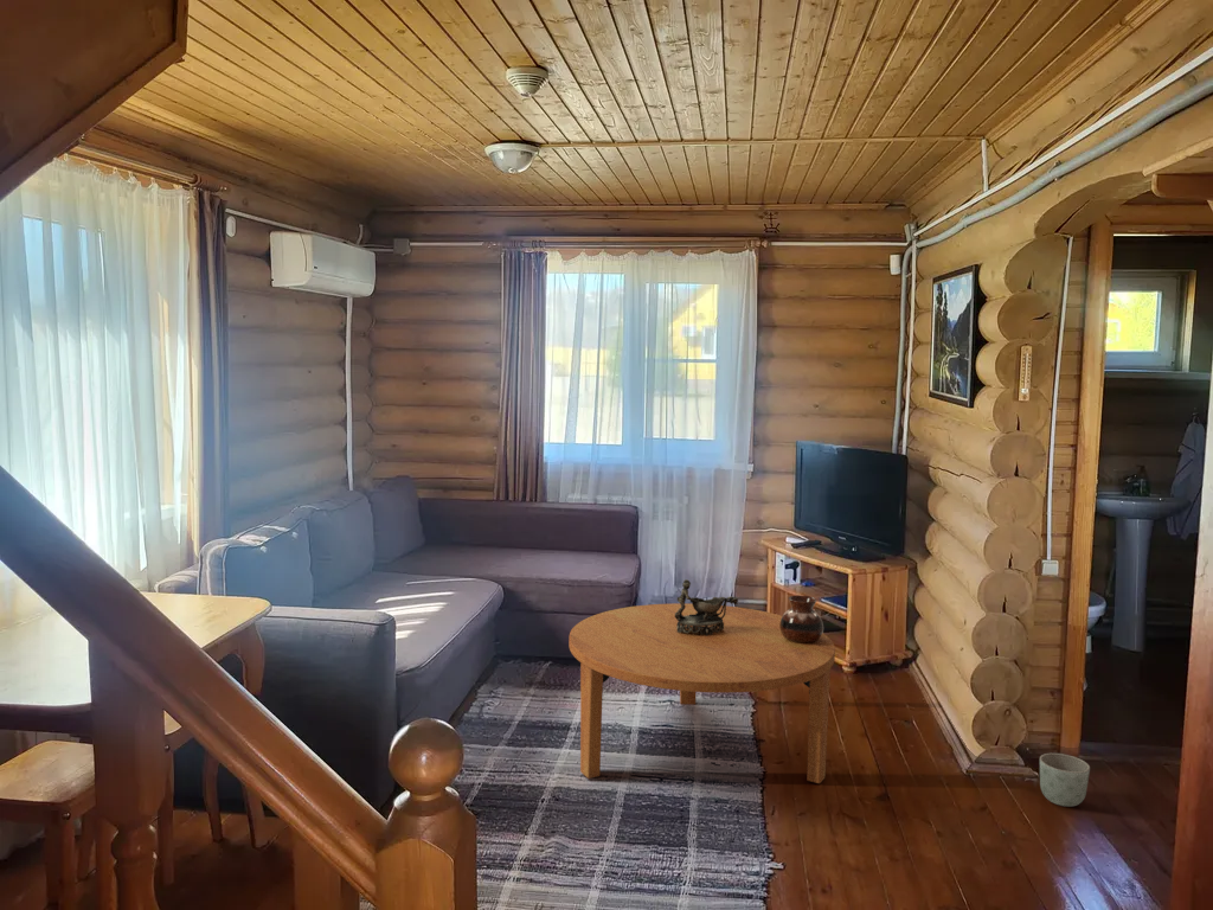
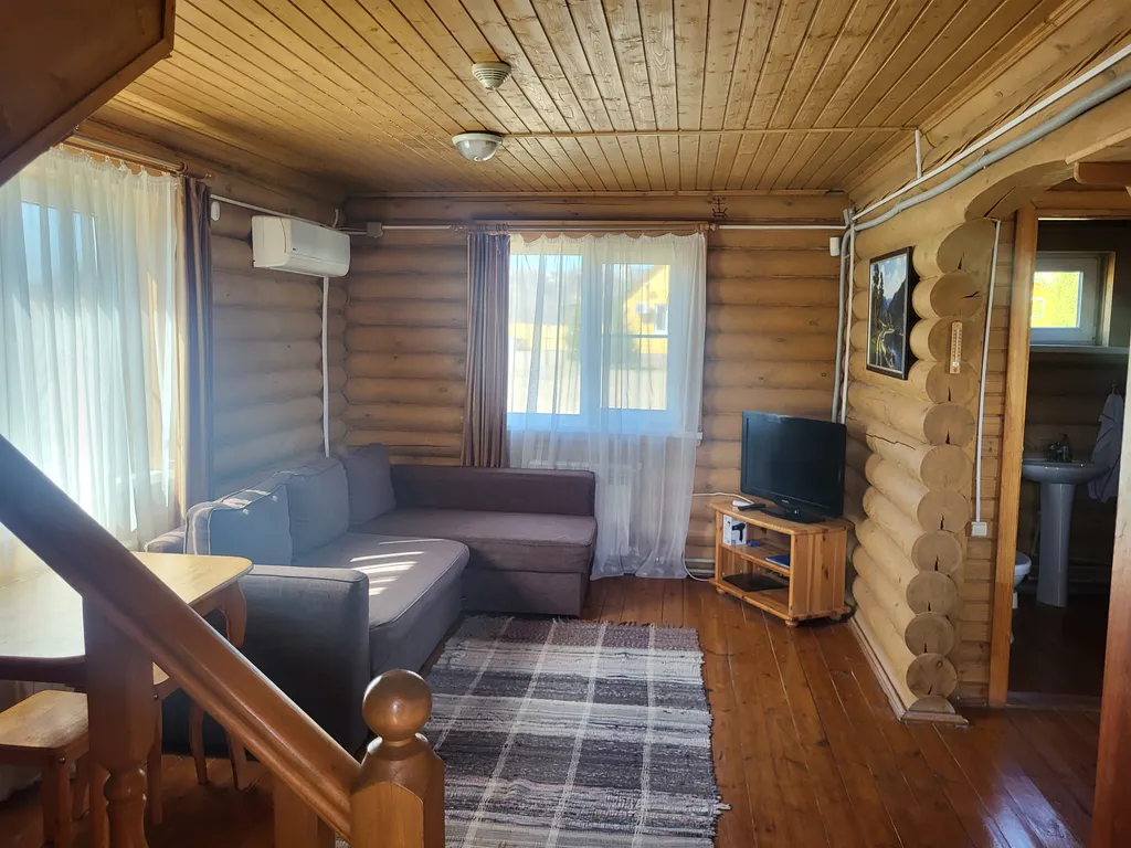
- vase [779,594,824,643]
- decorative bowl [675,578,739,636]
- coffee table [567,602,836,784]
- planter [1039,752,1091,808]
